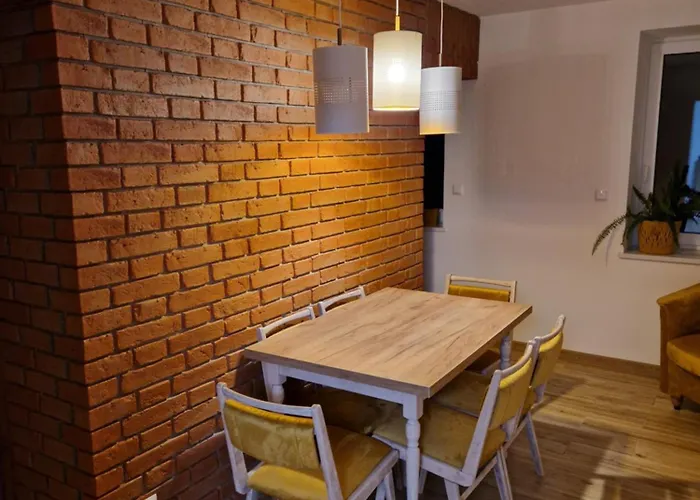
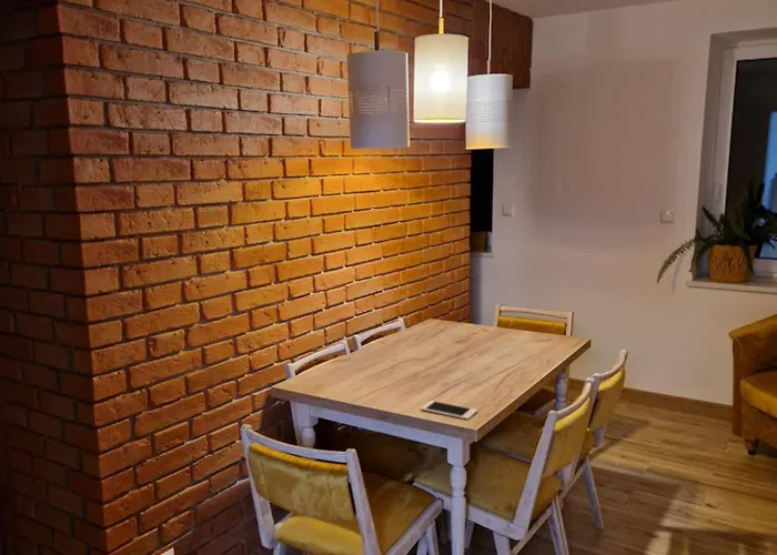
+ cell phone [420,400,478,421]
